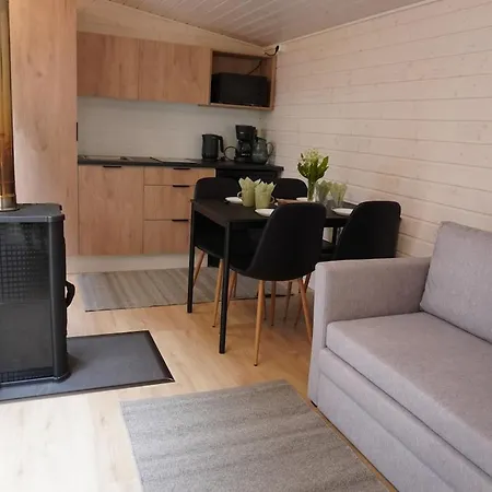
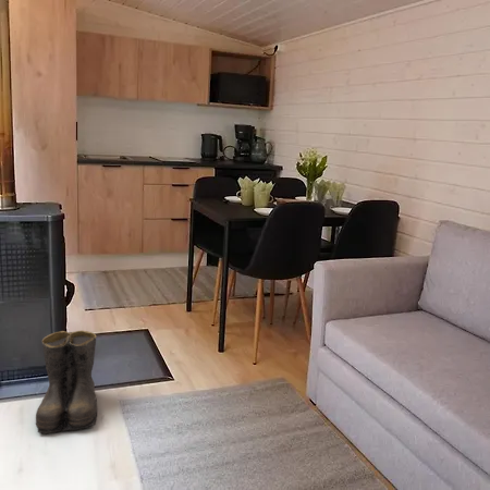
+ boots [35,329,98,434]
